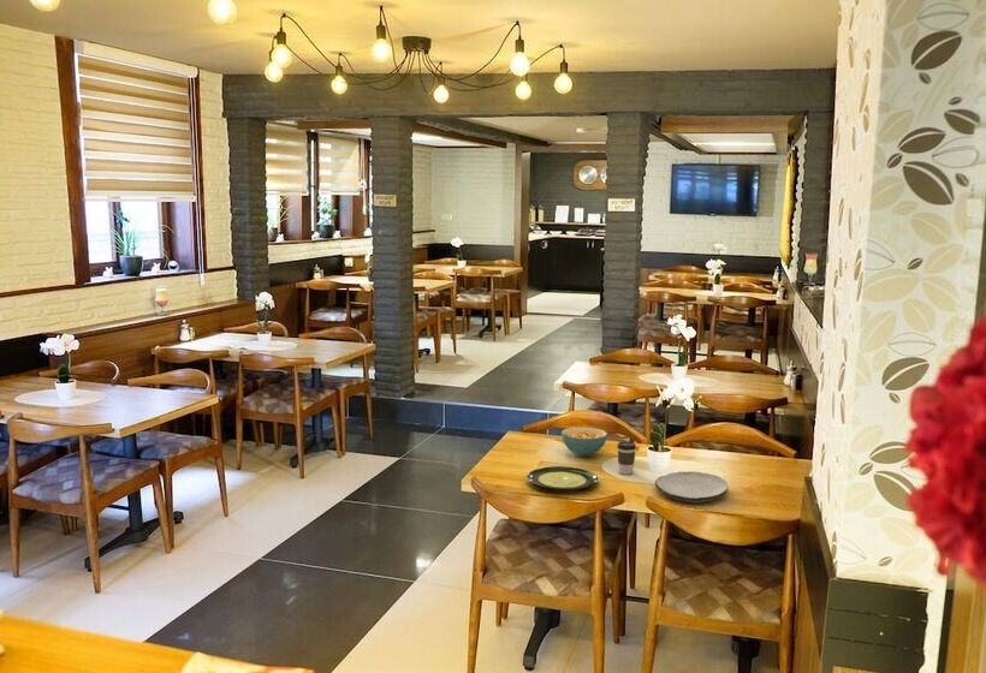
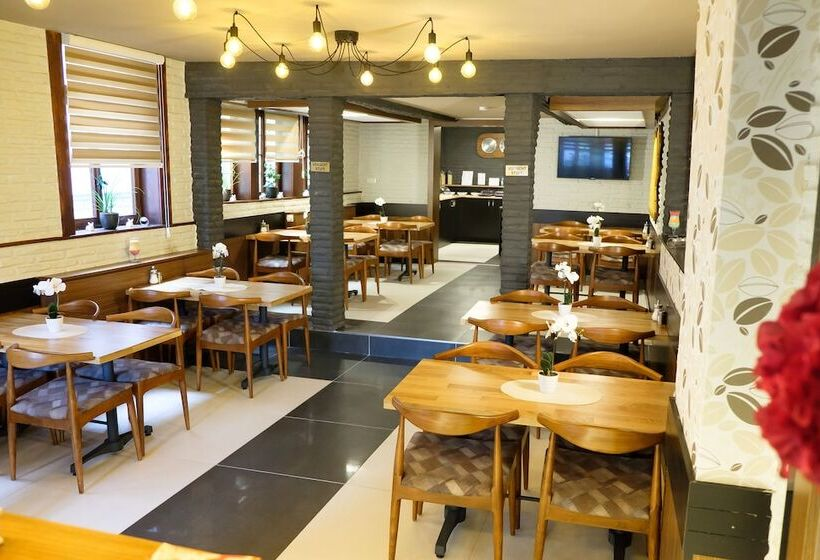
- coffee cup [616,440,637,476]
- plate [525,465,599,492]
- cereal bowl [560,425,608,458]
- plate [654,471,730,504]
